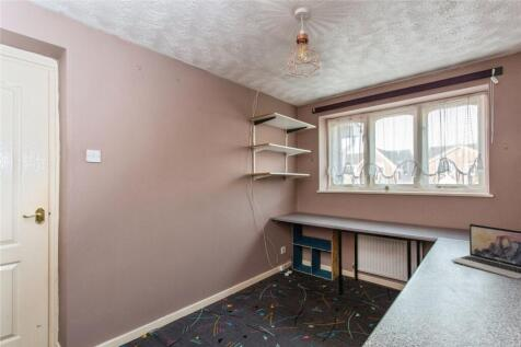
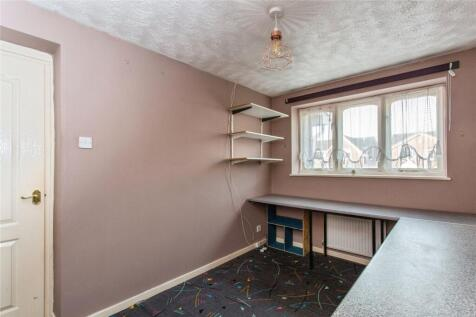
- laptop [451,222,521,280]
